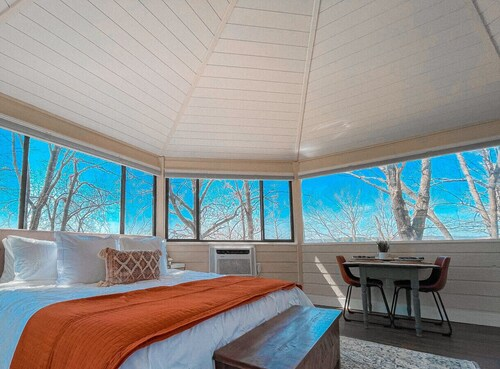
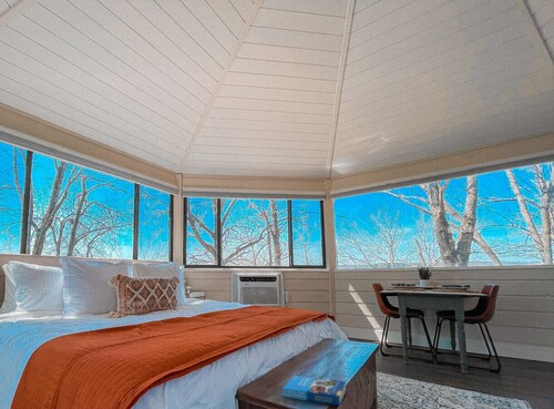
+ book [281,375,348,407]
